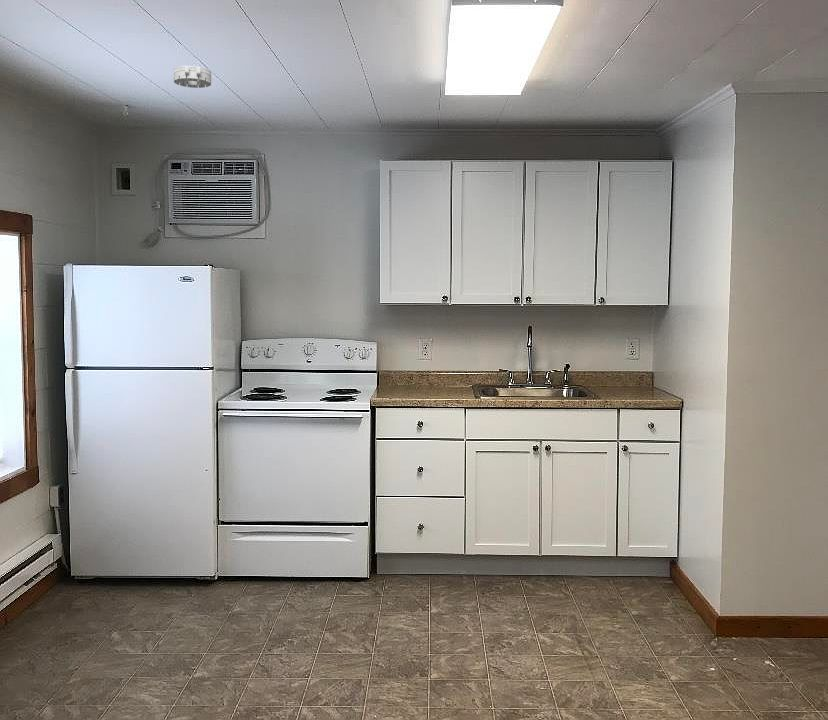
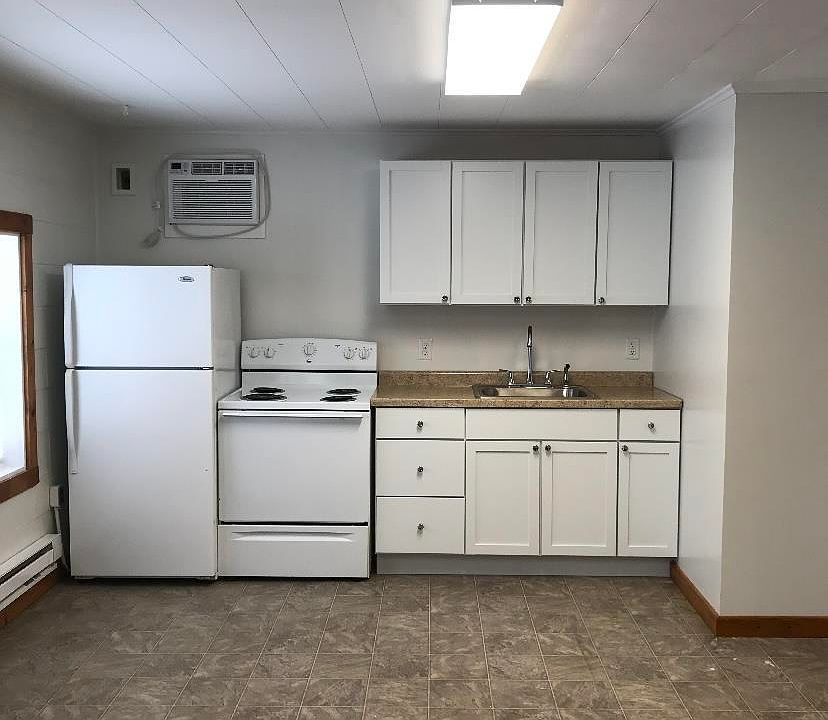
- smoke detector [173,64,212,89]
